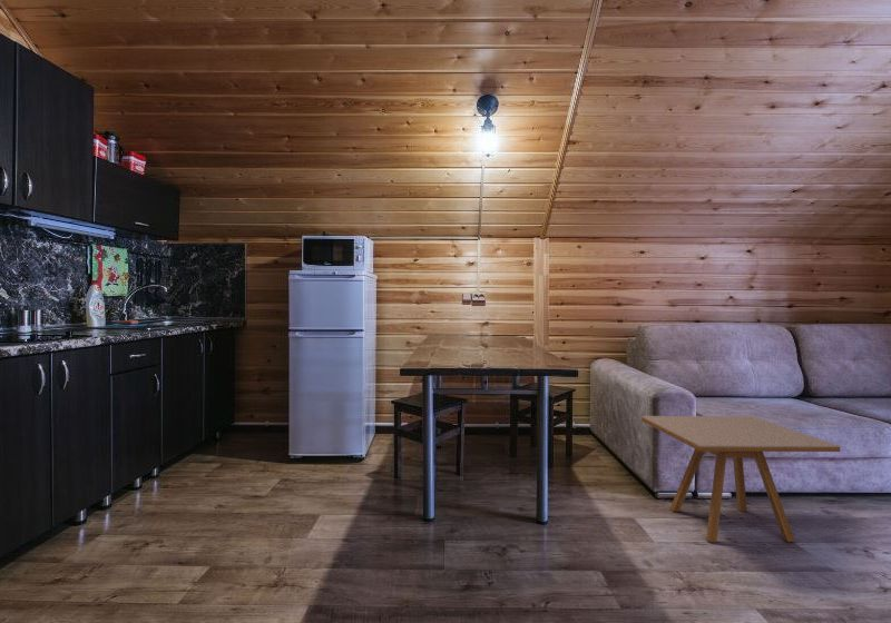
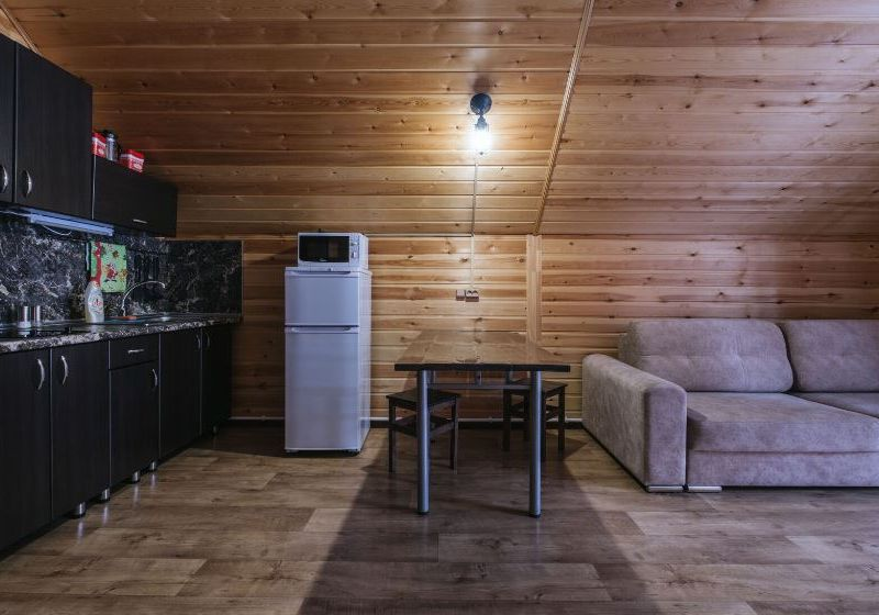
- side table [640,415,841,543]
